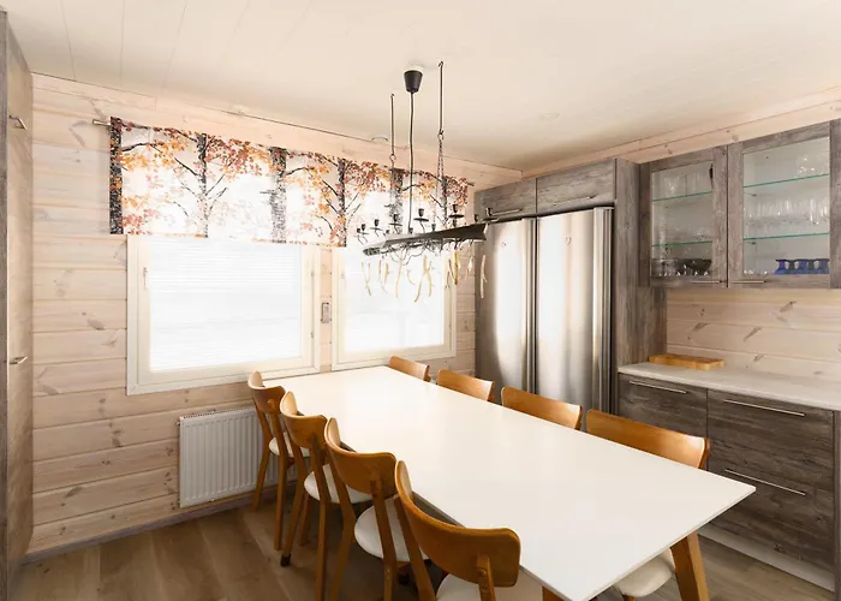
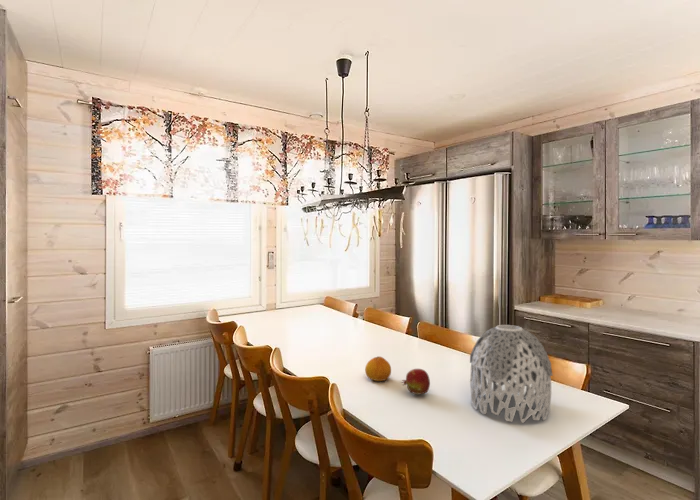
+ vase [469,324,554,423]
+ fruit [400,368,431,395]
+ fruit [364,356,392,382]
